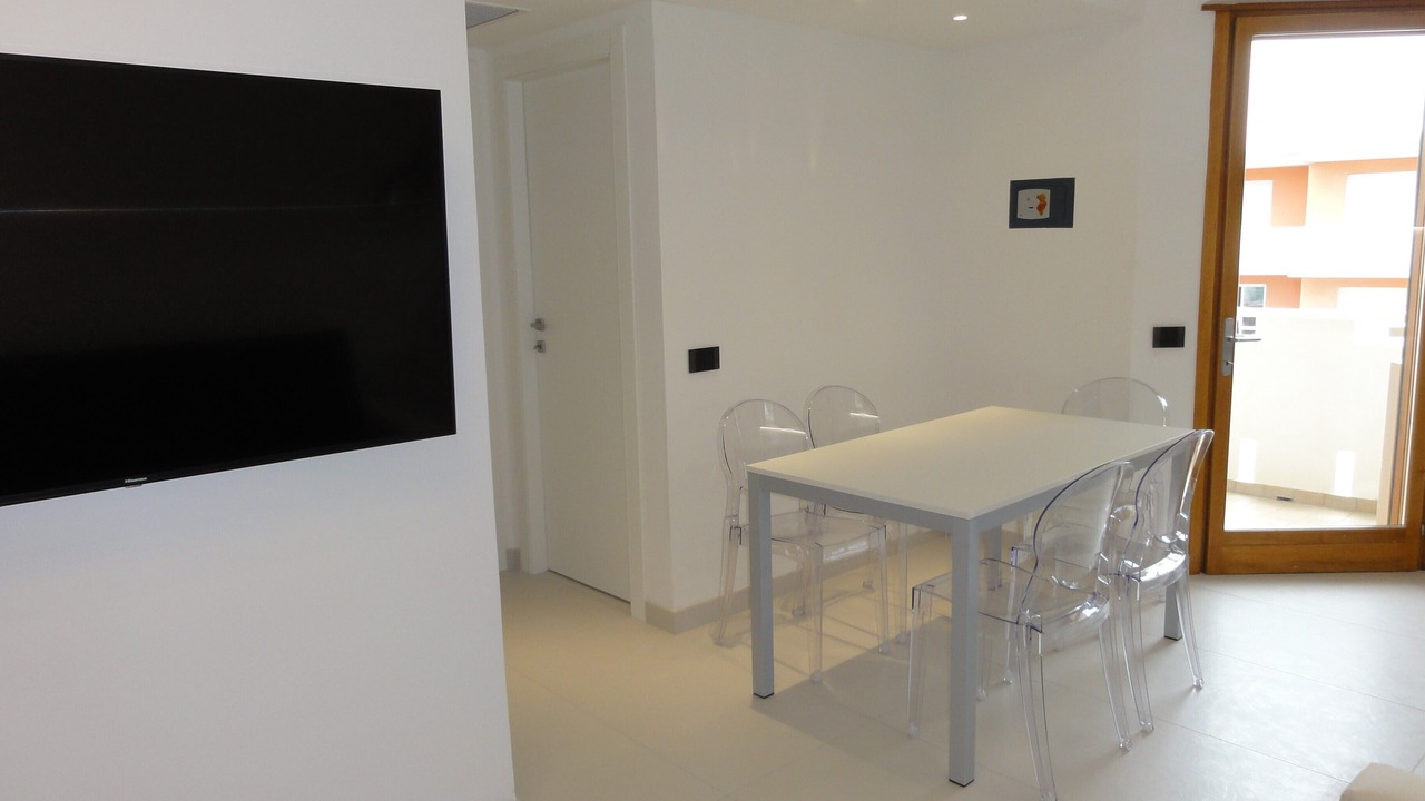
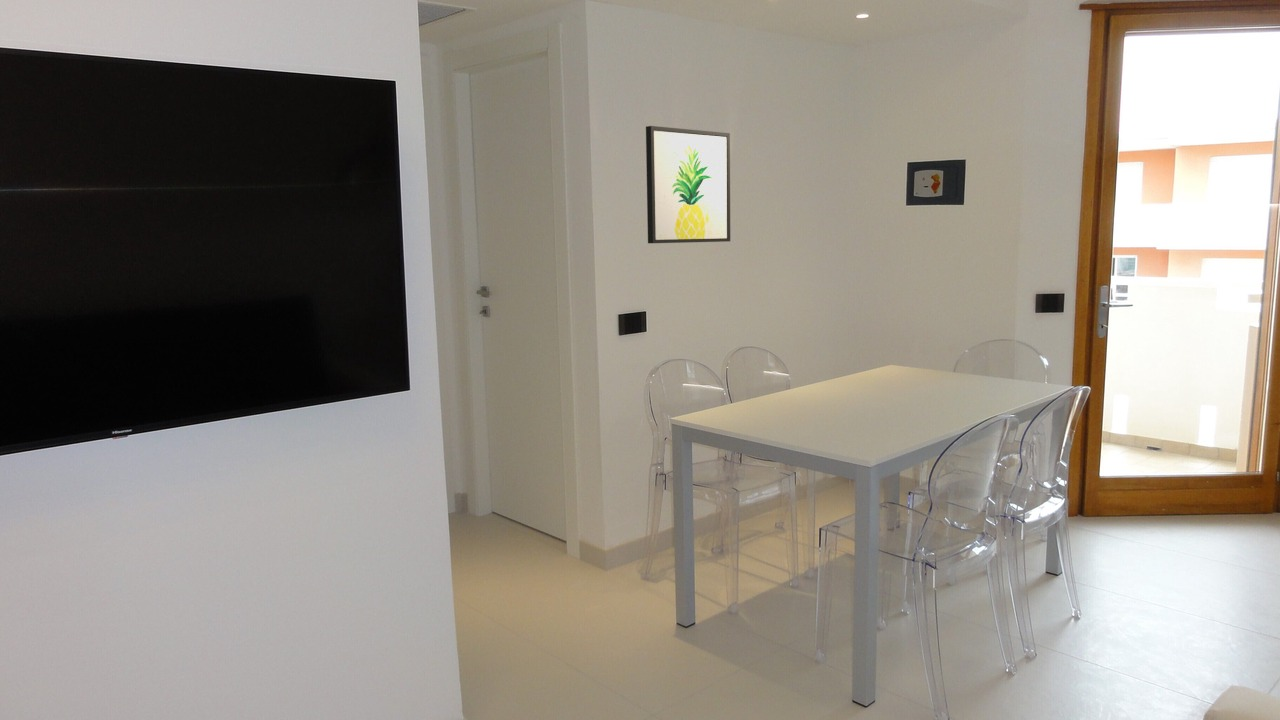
+ wall art [645,125,731,244]
